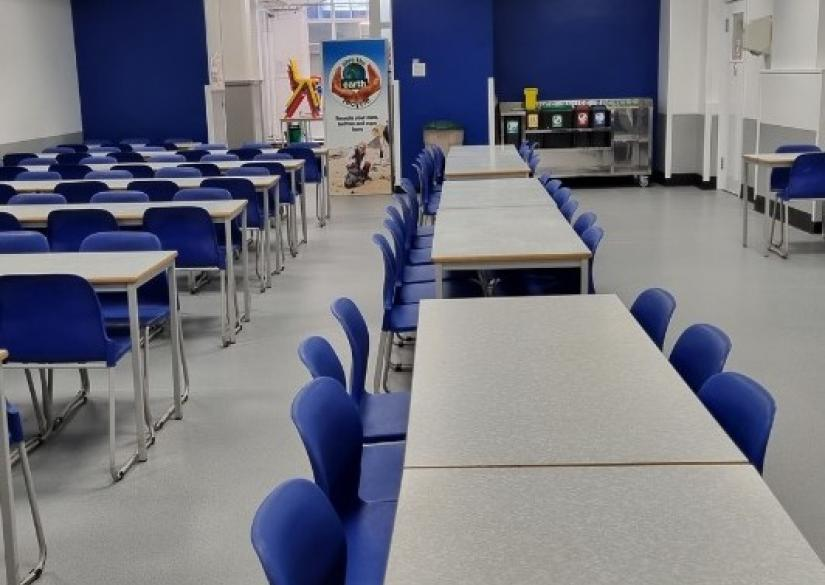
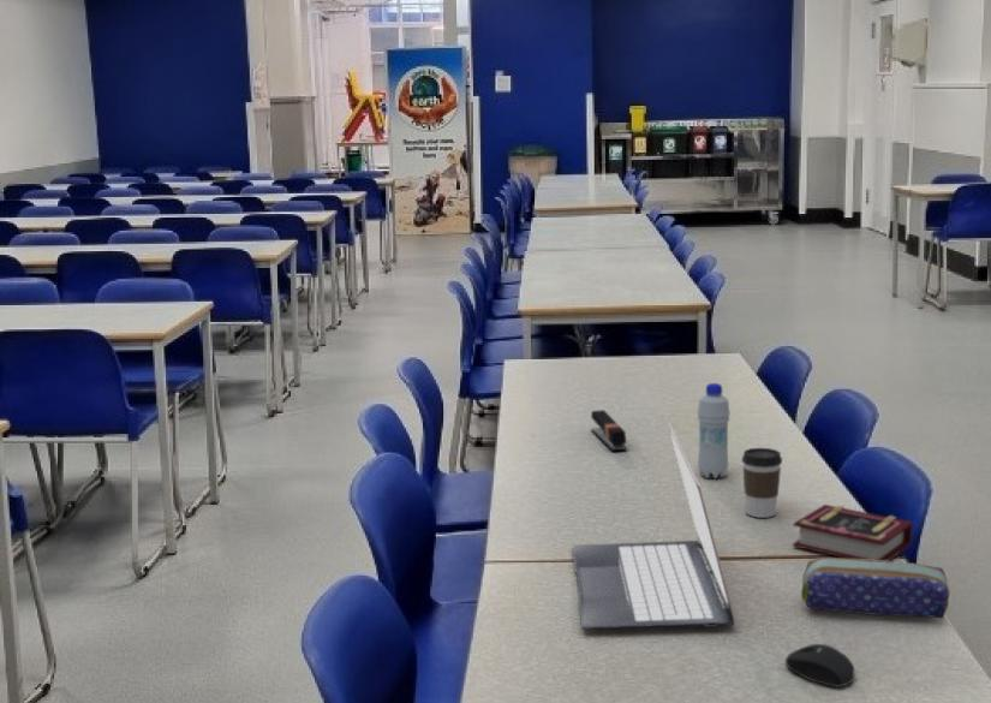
+ mouse [784,643,855,689]
+ coffee cup [741,447,783,519]
+ bottle [697,382,732,479]
+ stapler [590,409,628,452]
+ pencil case [800,556,951,619]
+ book [792,504,913,561]
+ laptop [571,424,736,630]
